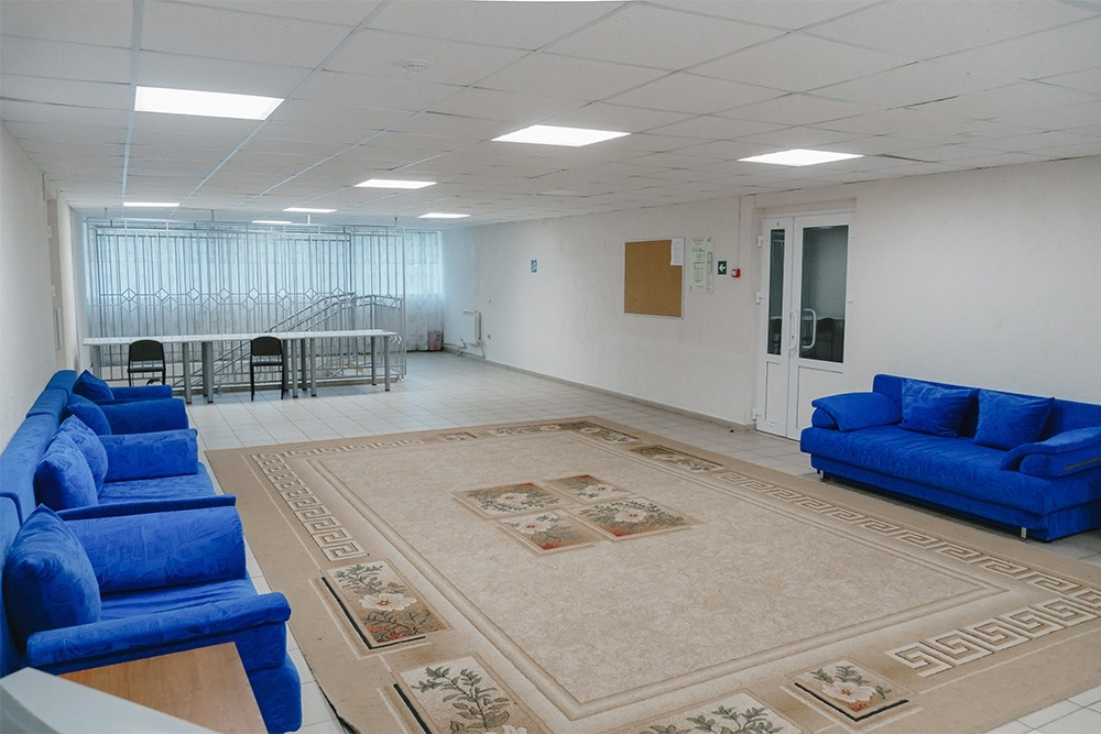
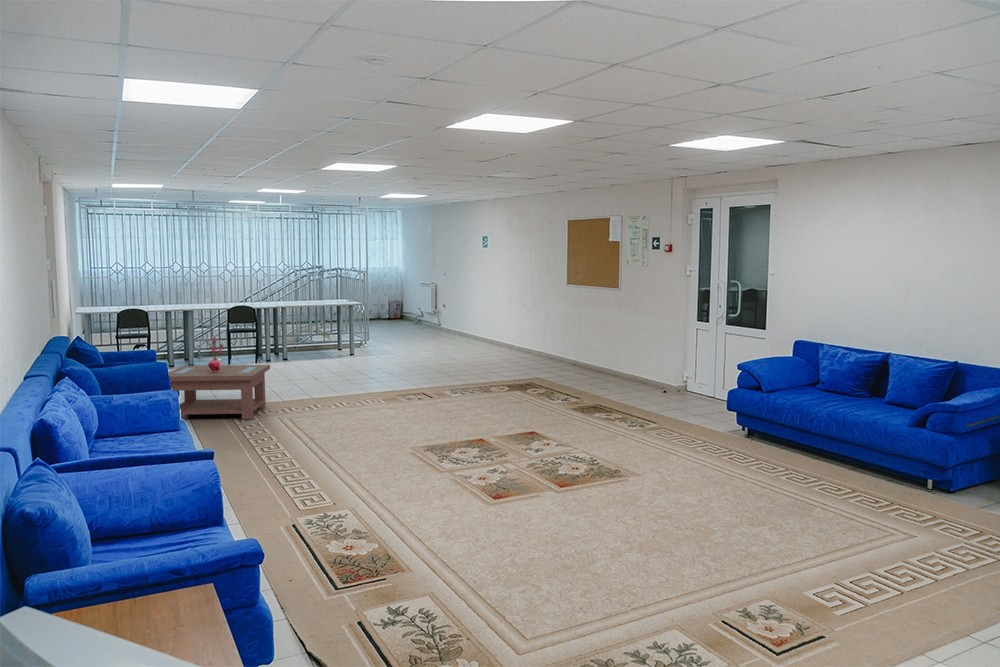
+ potted plant [206,337,225,372]
+ coffee table [167,364,271,420]
